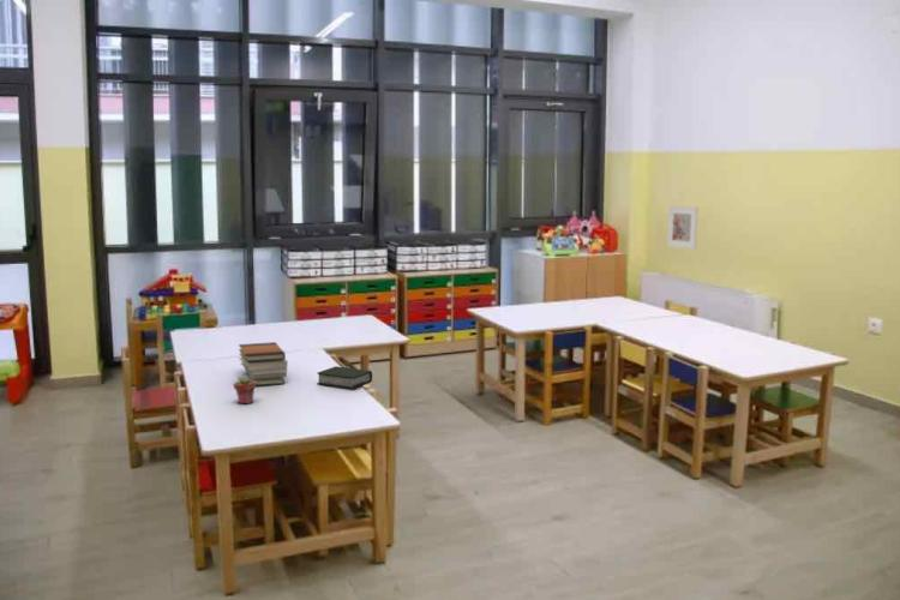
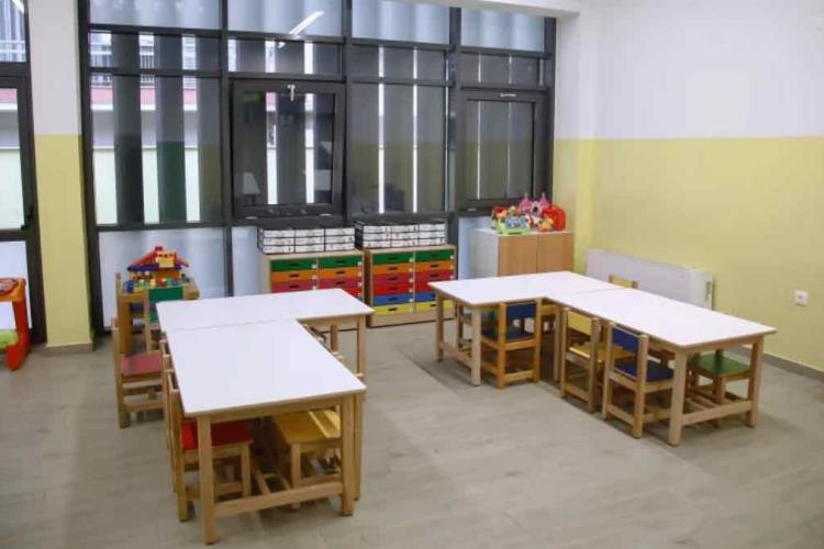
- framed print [666,204,700,251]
- potted succulent [233,373,257,404]
- book [316,365,373,390]
- book stack [238,341,289,386]
